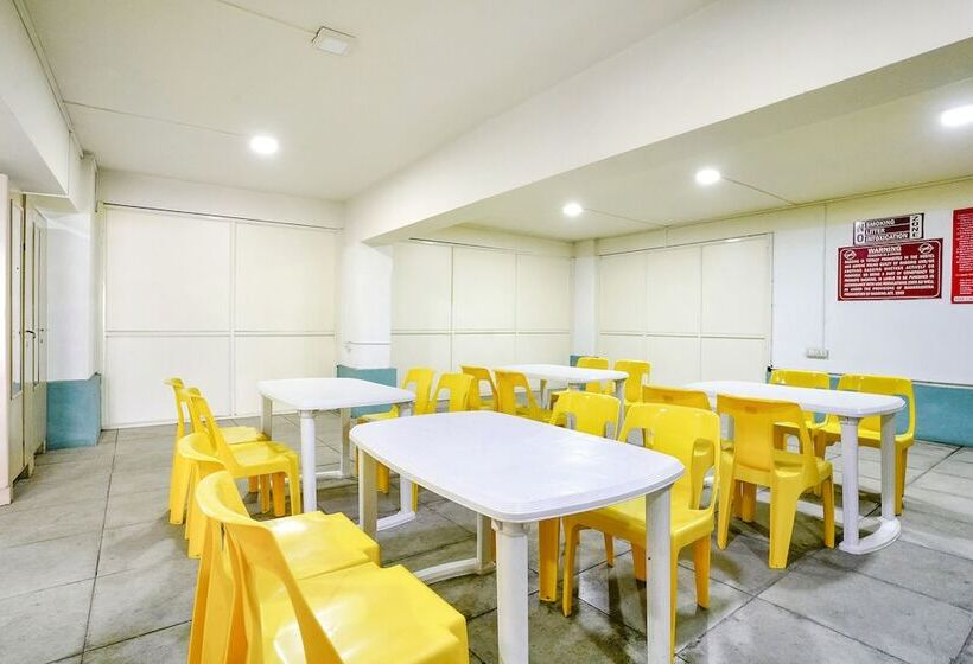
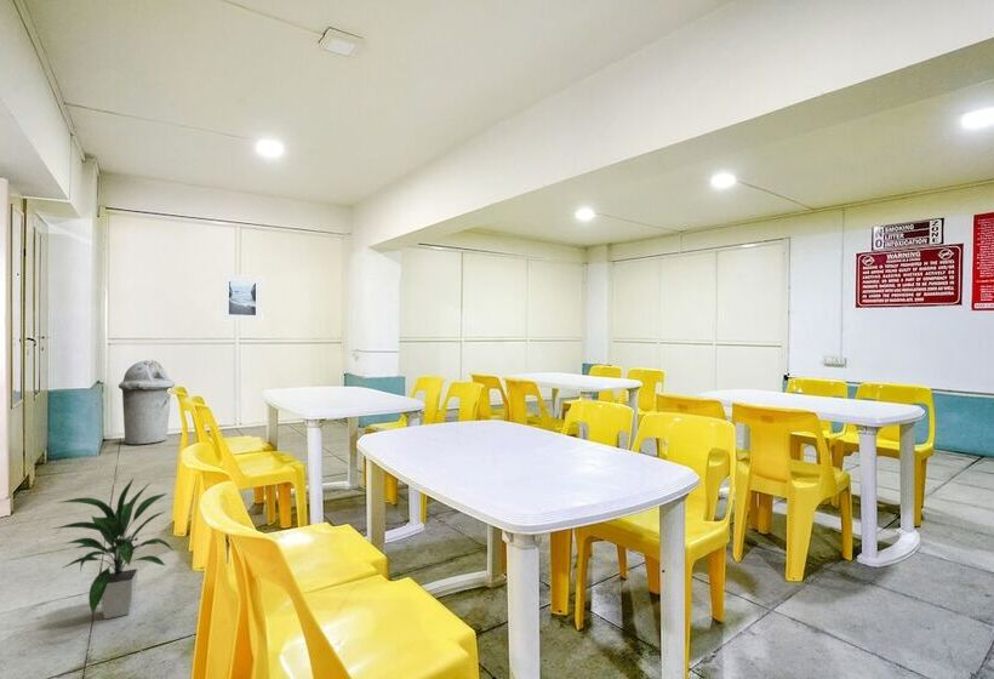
+ indoor plant [53,478,177,620]
+ trash can [118,359,176,445]
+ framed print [221,273,264,323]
